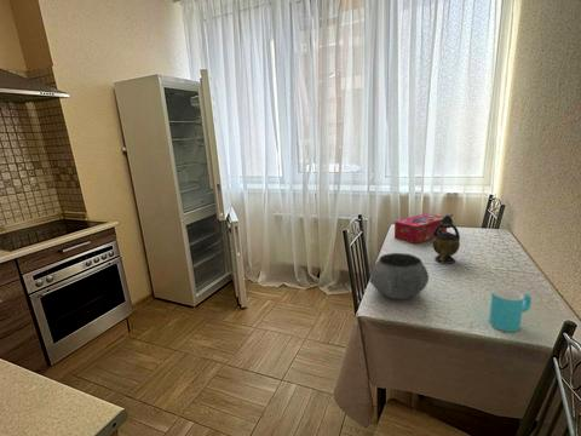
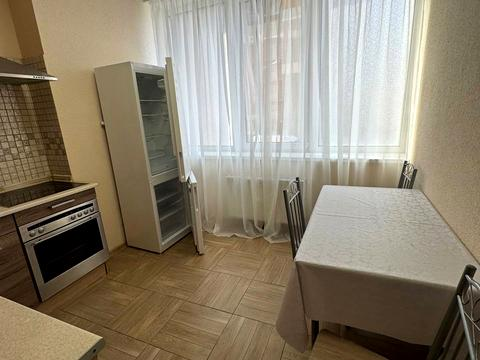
- bowl [368,252,430,300]
- cup [488,287,533,333]
- teapot [431,213,461,265]
- tissue box [393,212,448,245]
